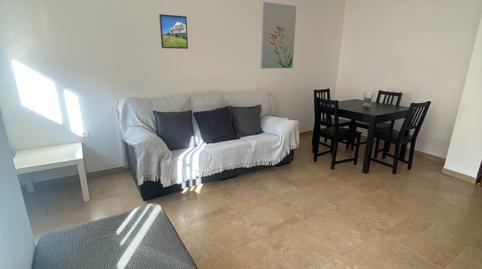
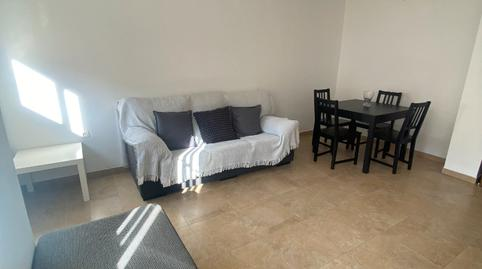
- wall art [259,1,297,70]
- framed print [158,13,189,50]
